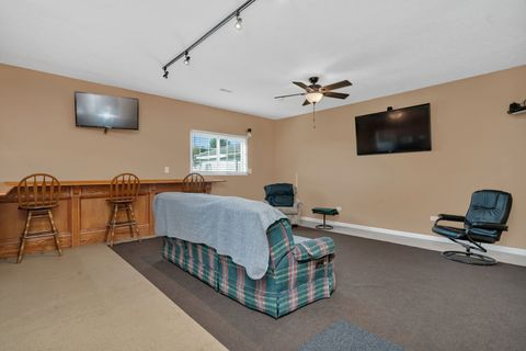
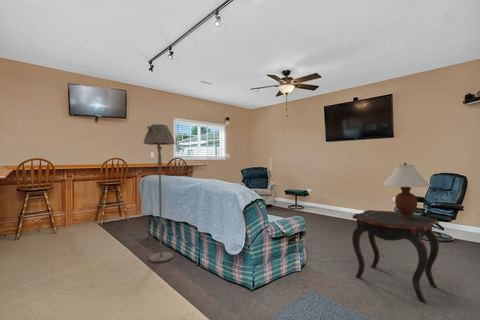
+ floor lamp [143,123,176,263]
+ side table [351,209,440,303]
+ table lamp [381,162,432,219]
